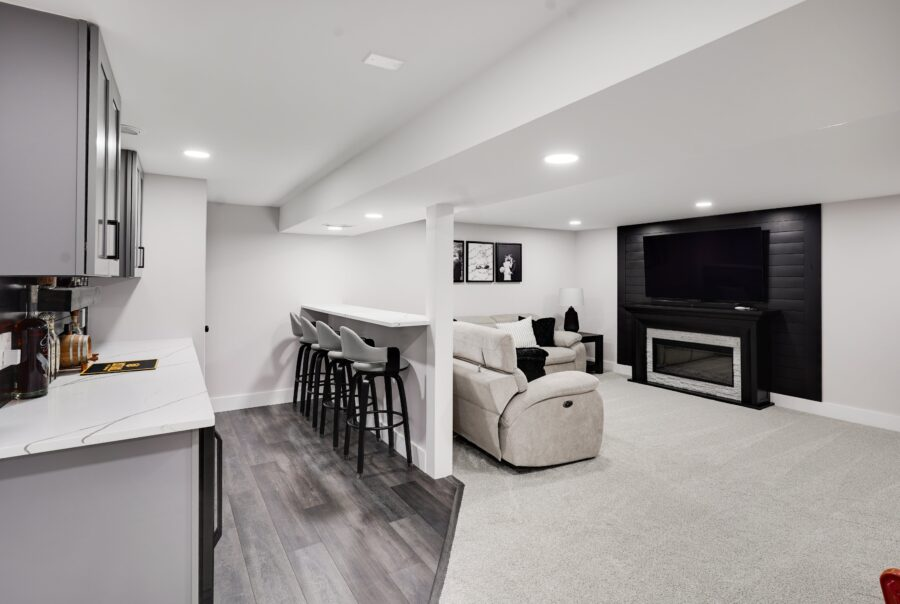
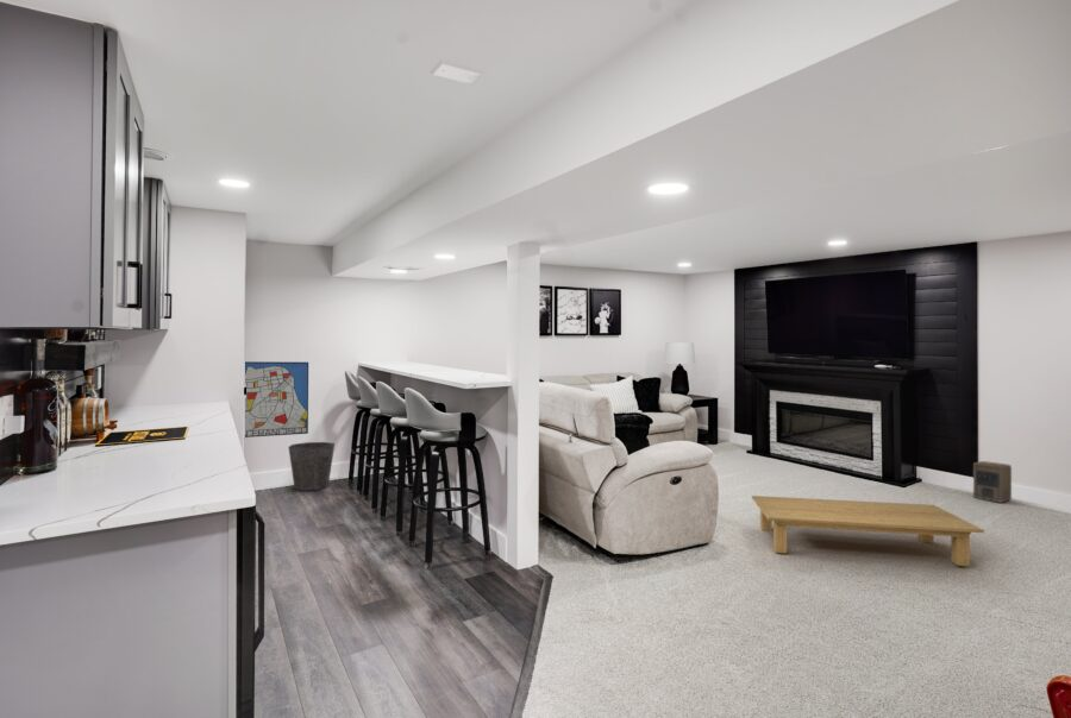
+ coffee table [751,495,985,567]
+ speaker [972,460,1013,504]
+ wall art [244,360,309,439]
+ waste bin [287,441,336,492]
